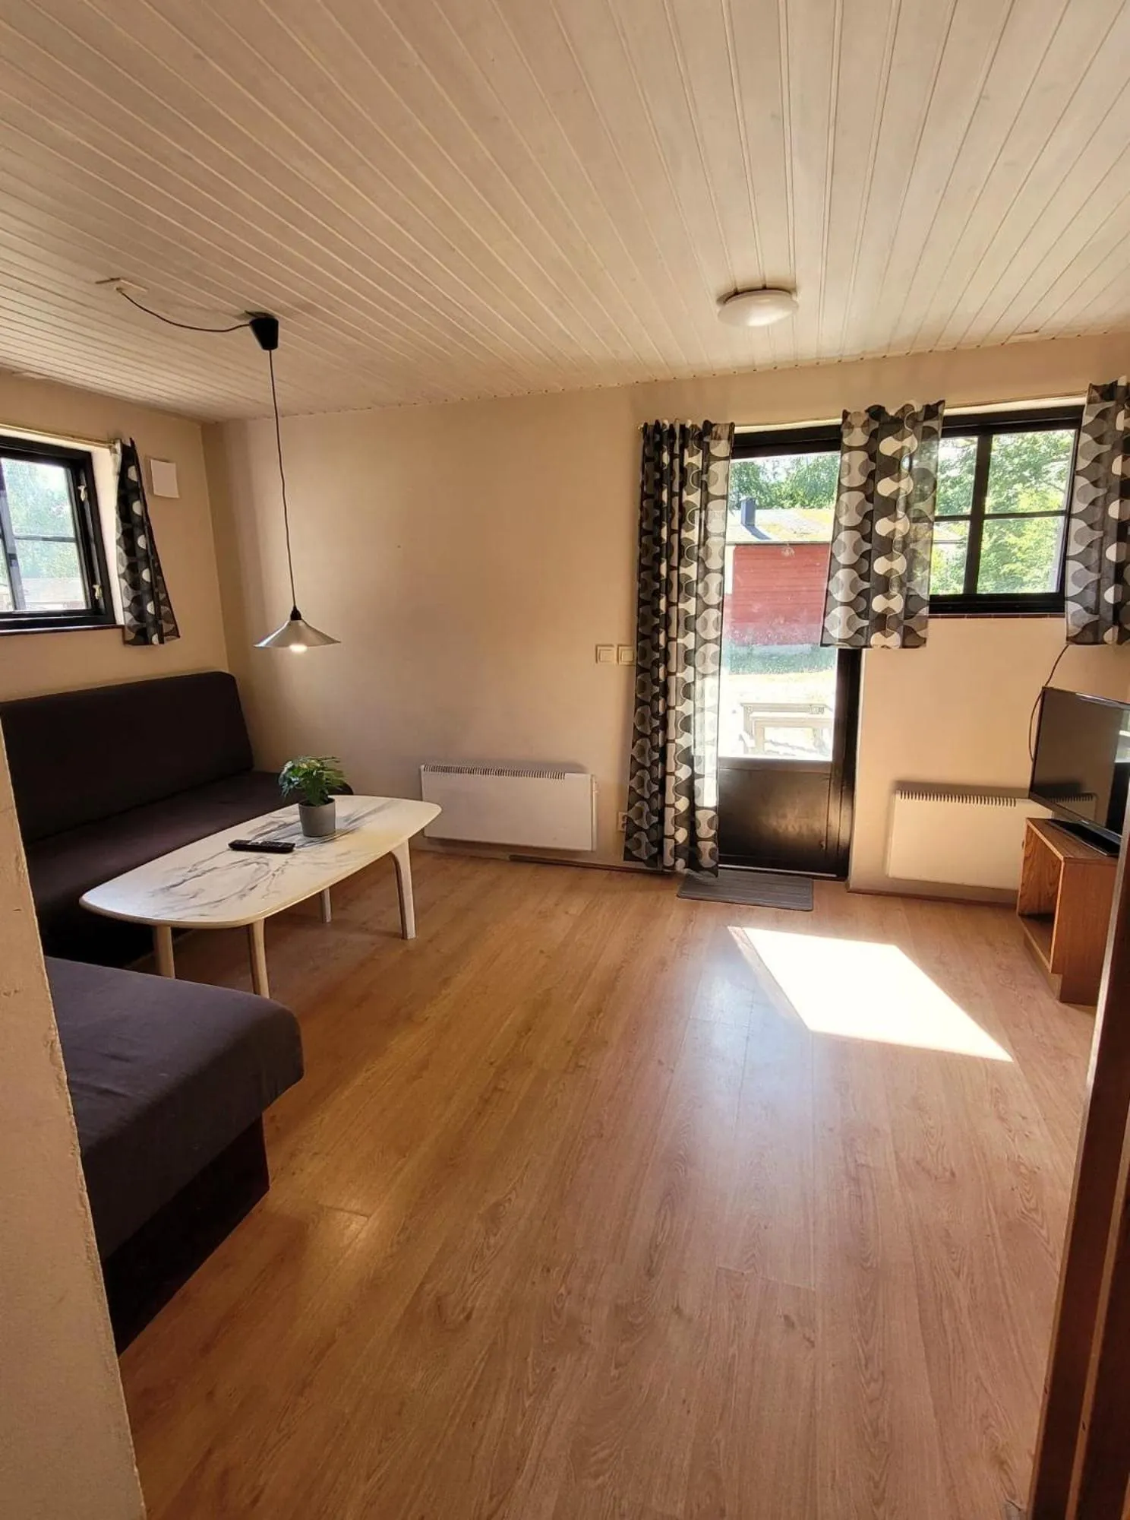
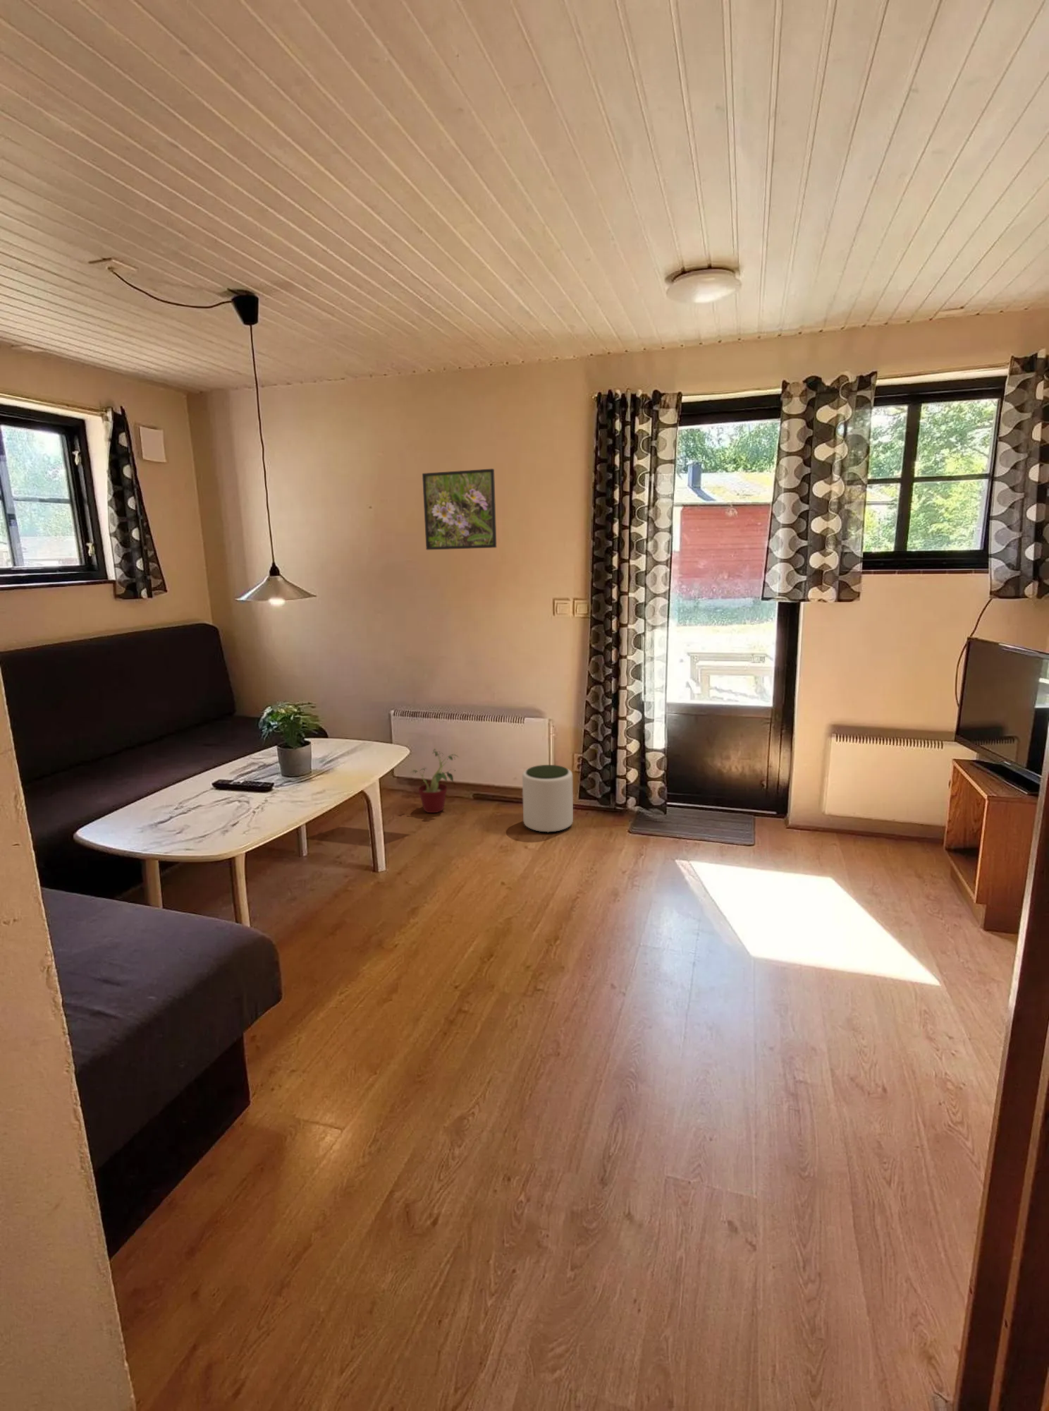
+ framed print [422,467,497,550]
+ plant pot [521,764,574,833]
+ potted plant [410,747,459,814]
